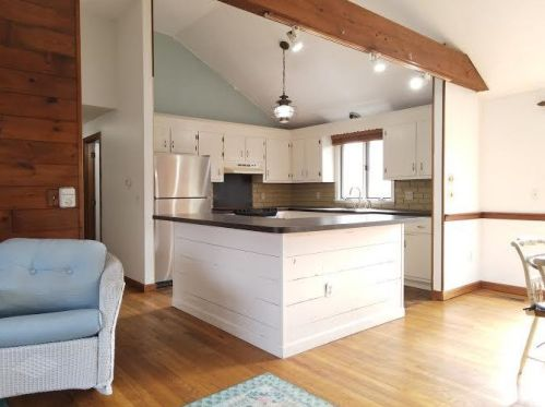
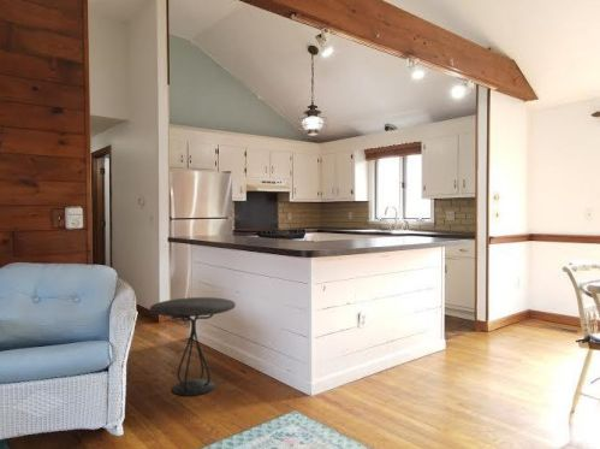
+ side table [149,296,237,397]
